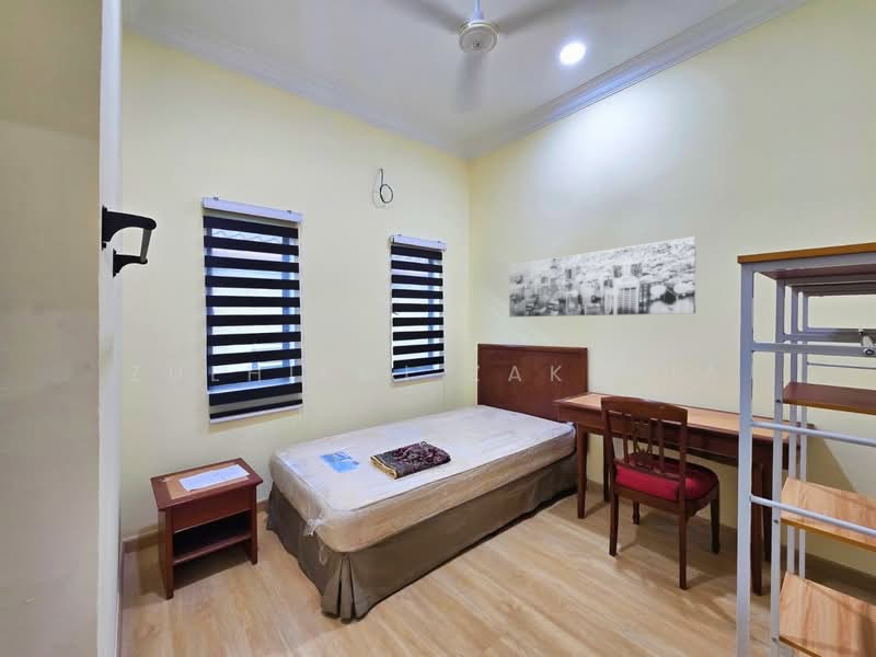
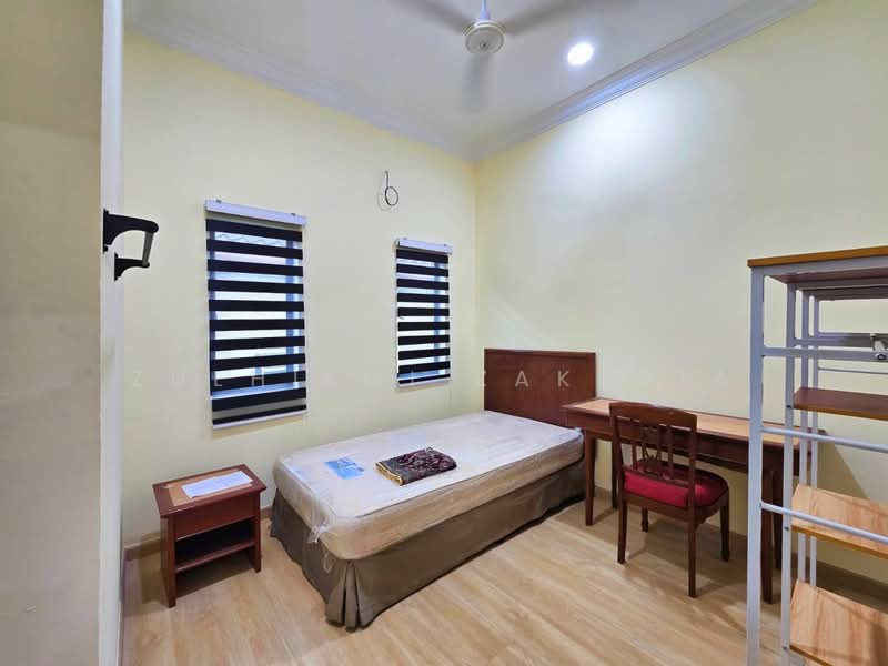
- wall art [508,235,698,318]
